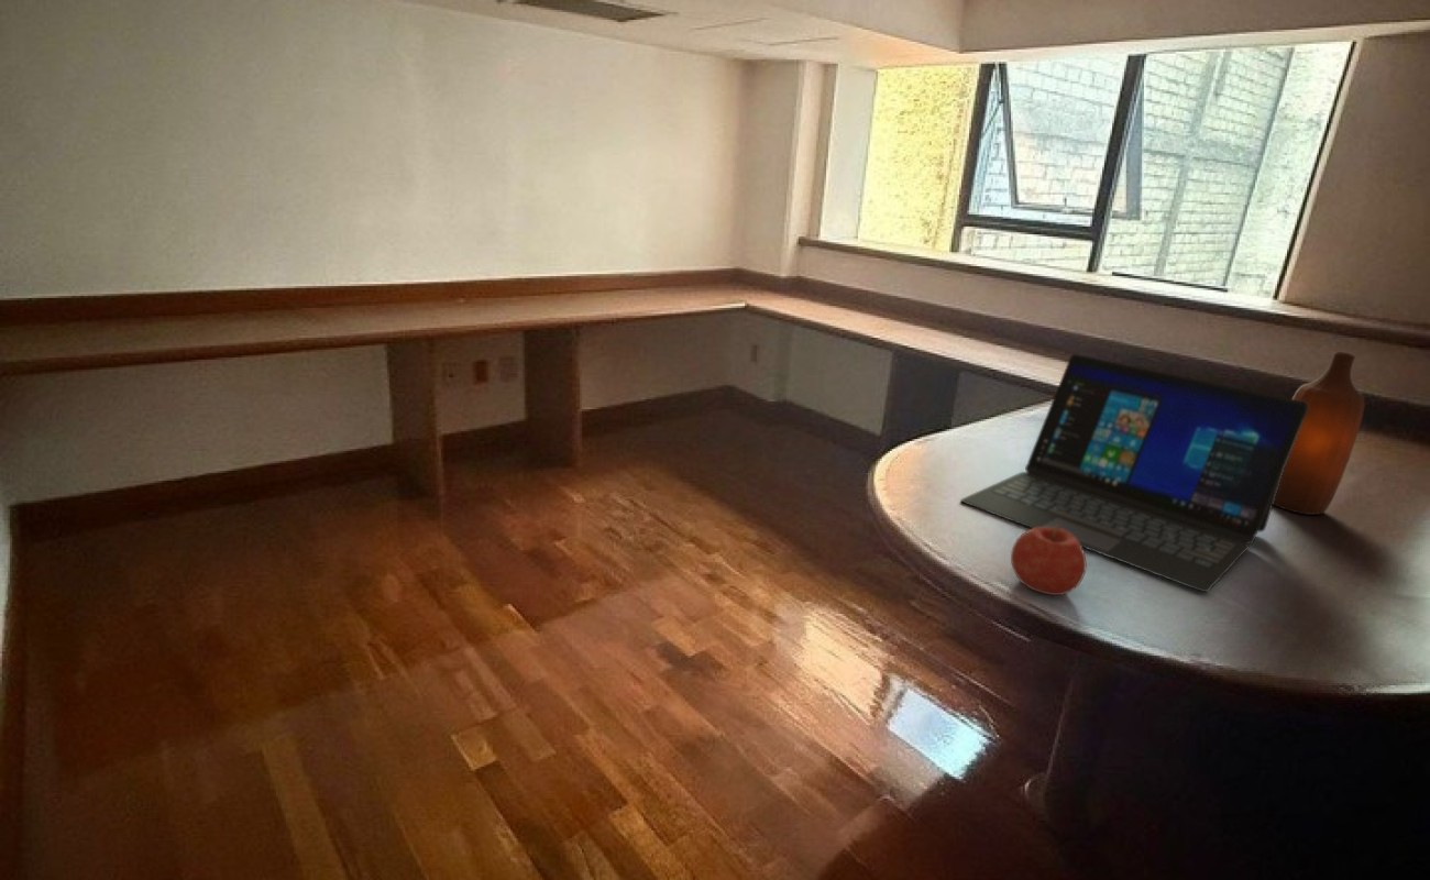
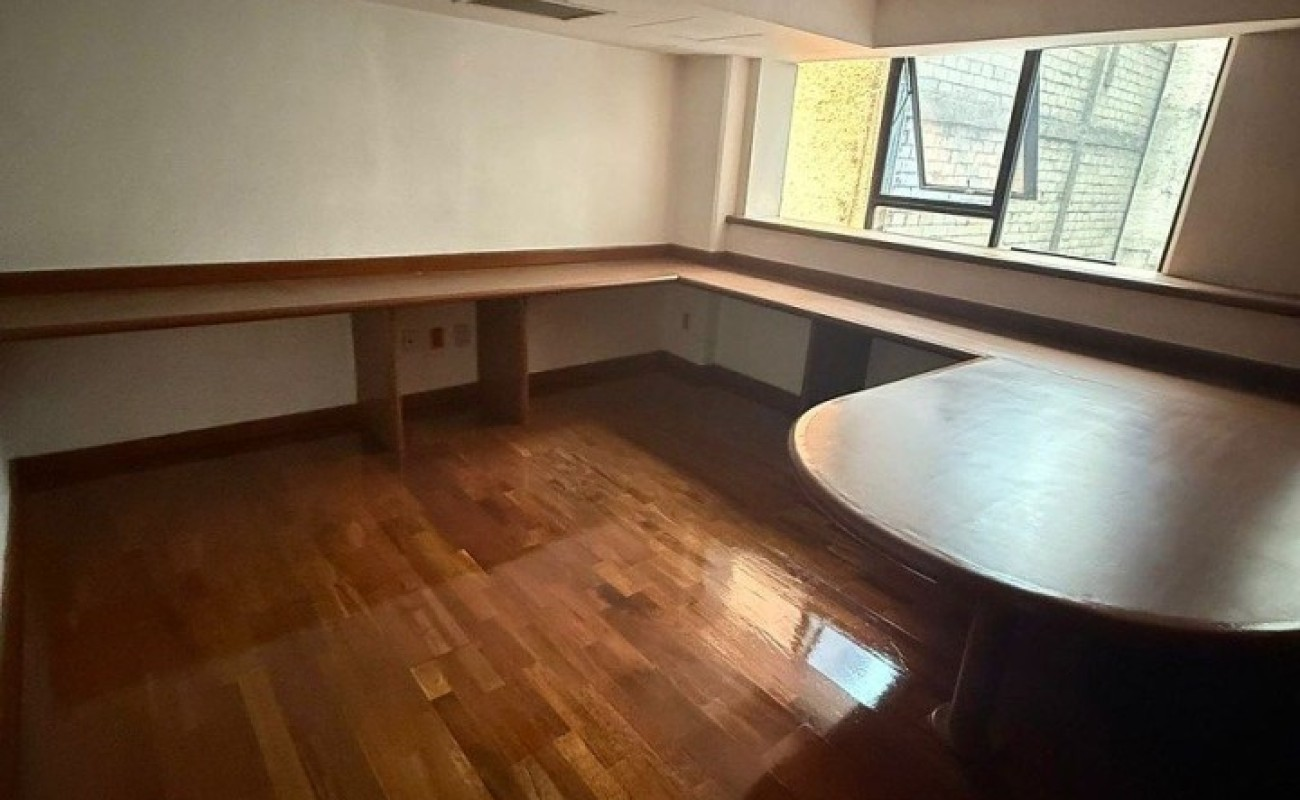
- bottle [1273,351,1366,516]
- laptop [959,353,1308,593]
- fruit [1010,525,1088,596]
